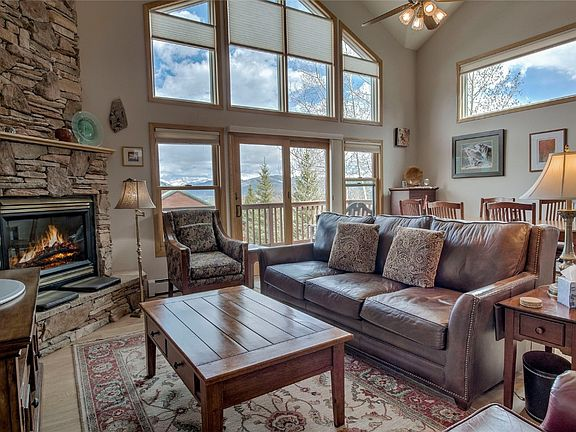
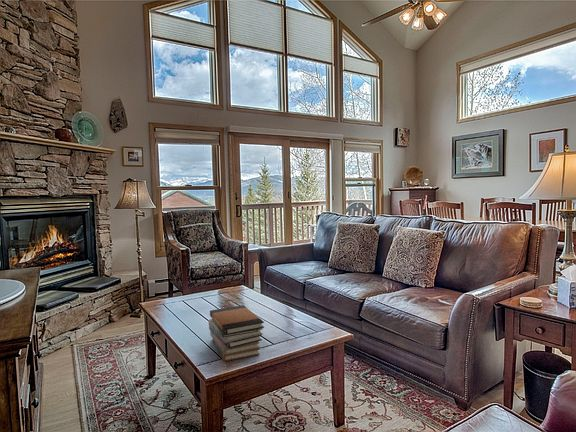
+ book stack [207,304,265,362]
